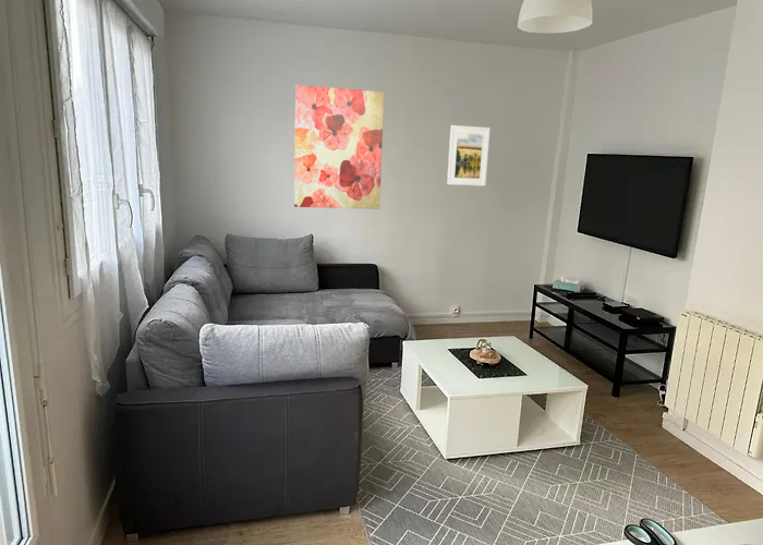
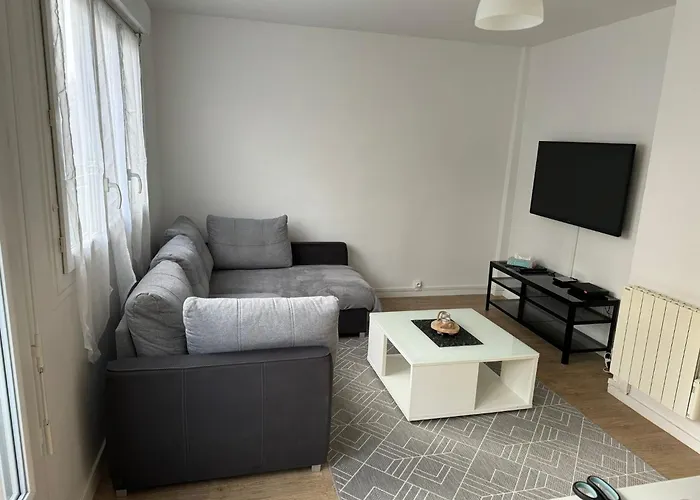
- wall art [293,84,385,210]
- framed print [446,124,492,187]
